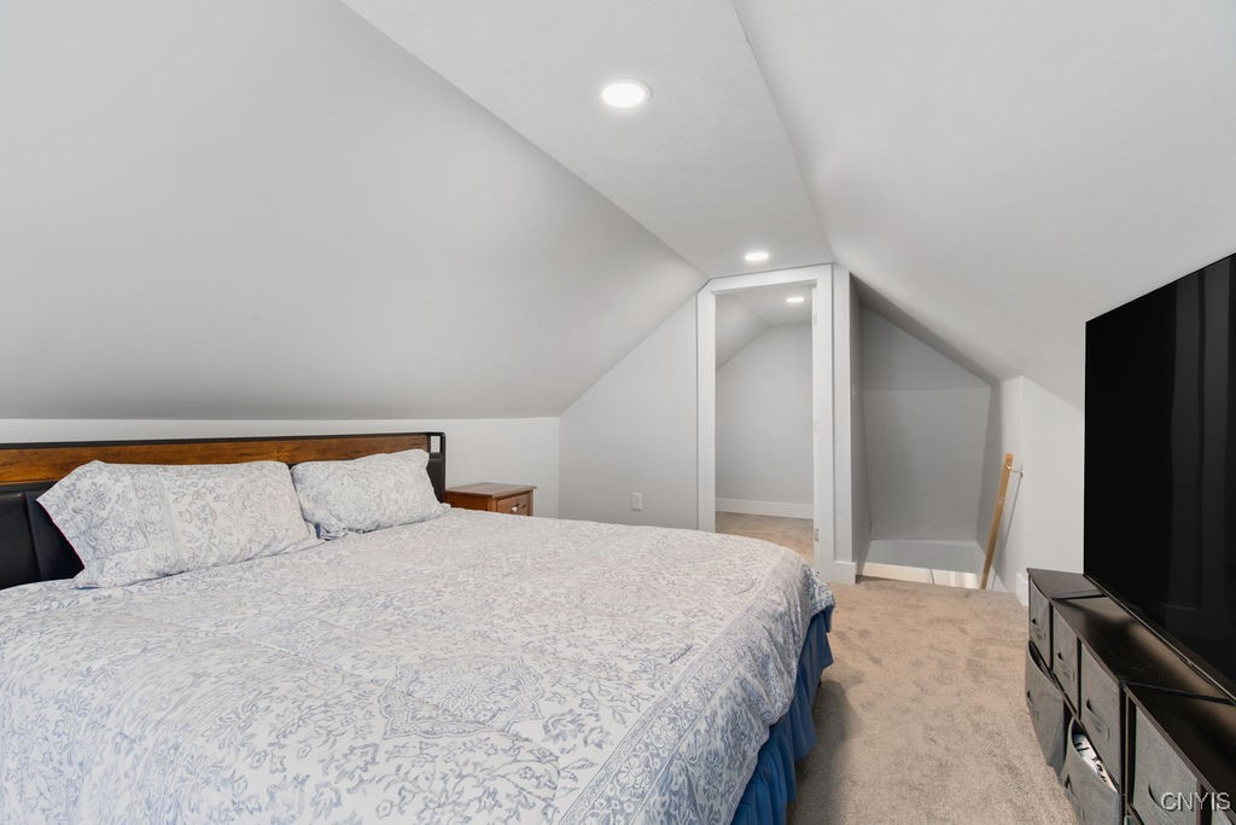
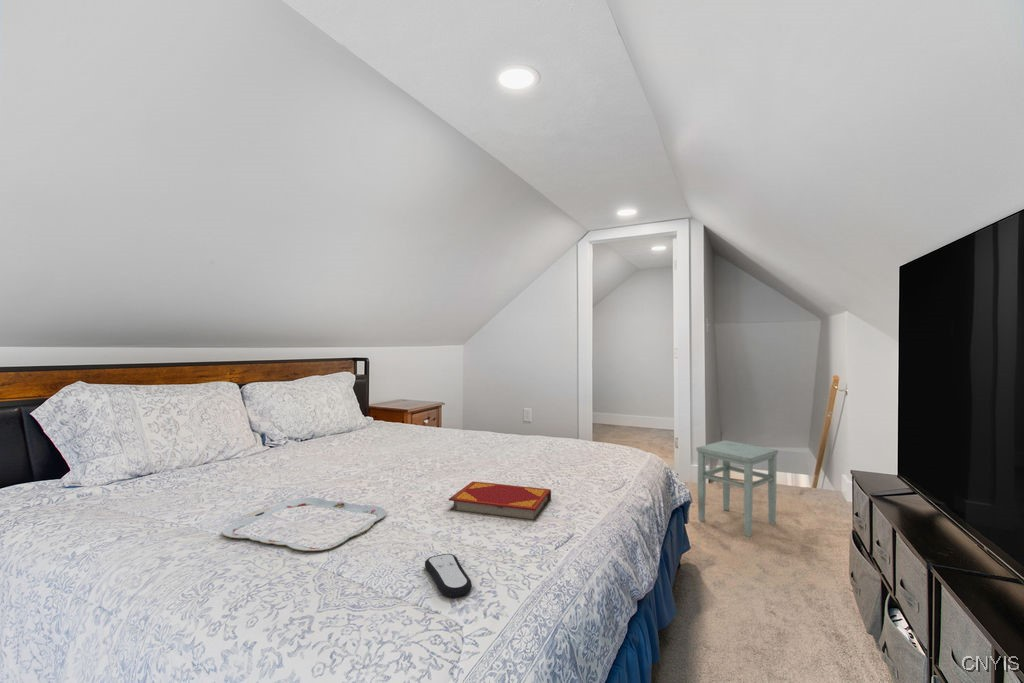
+ stool [696,439,779,538]
+ remote control [424,553,473,598]
+ serving tray [221,496,387,552]
+ hardback book [448,480,552,522]
